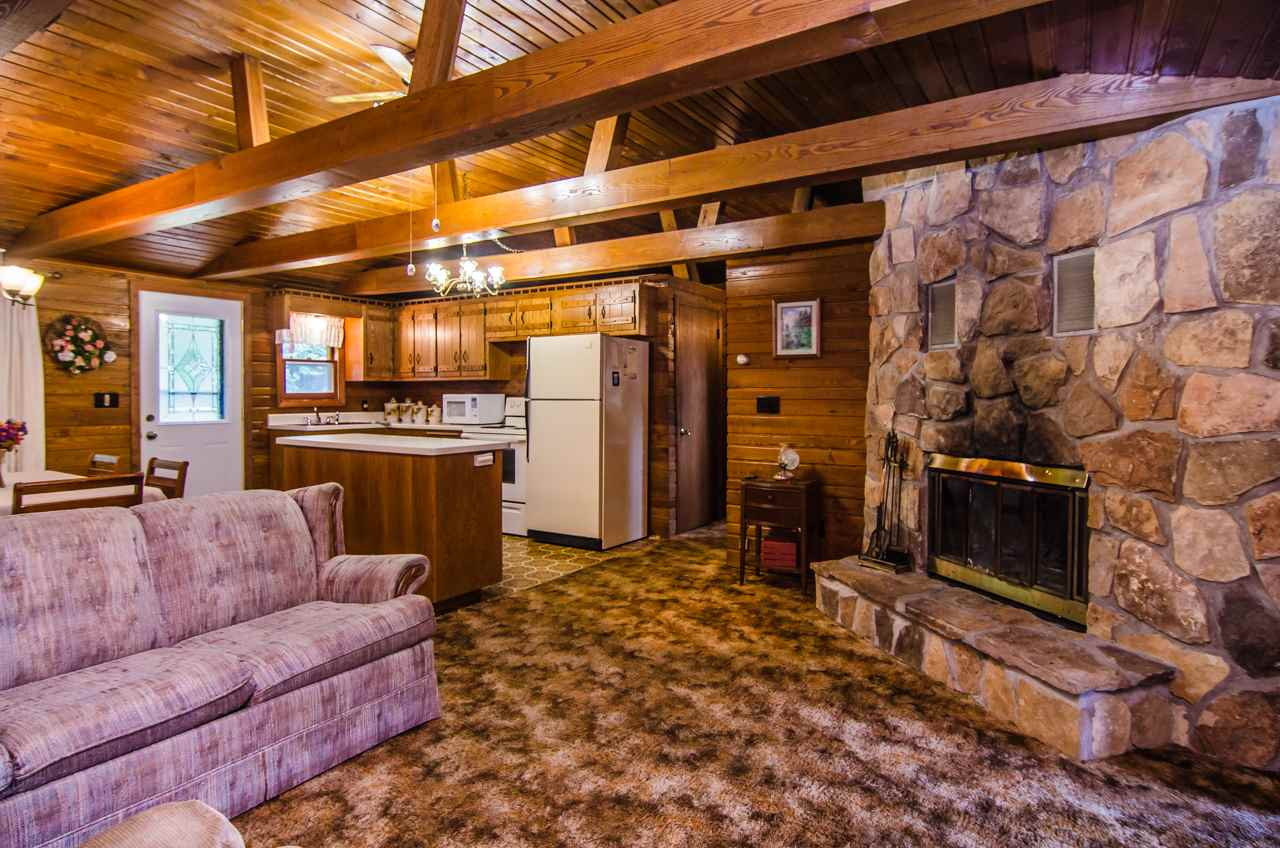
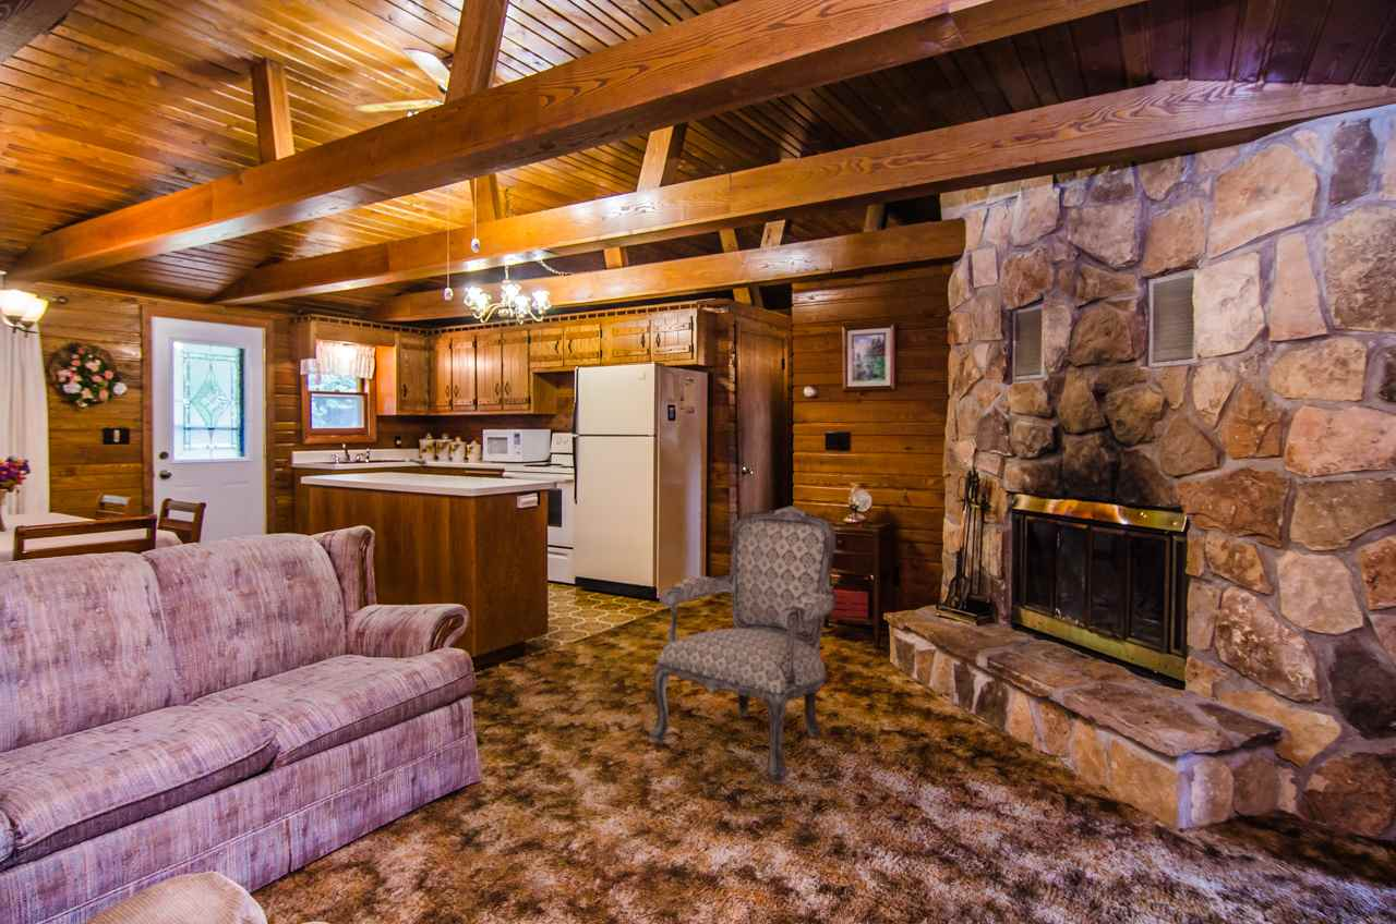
+ armchair [648,504,837,786]
